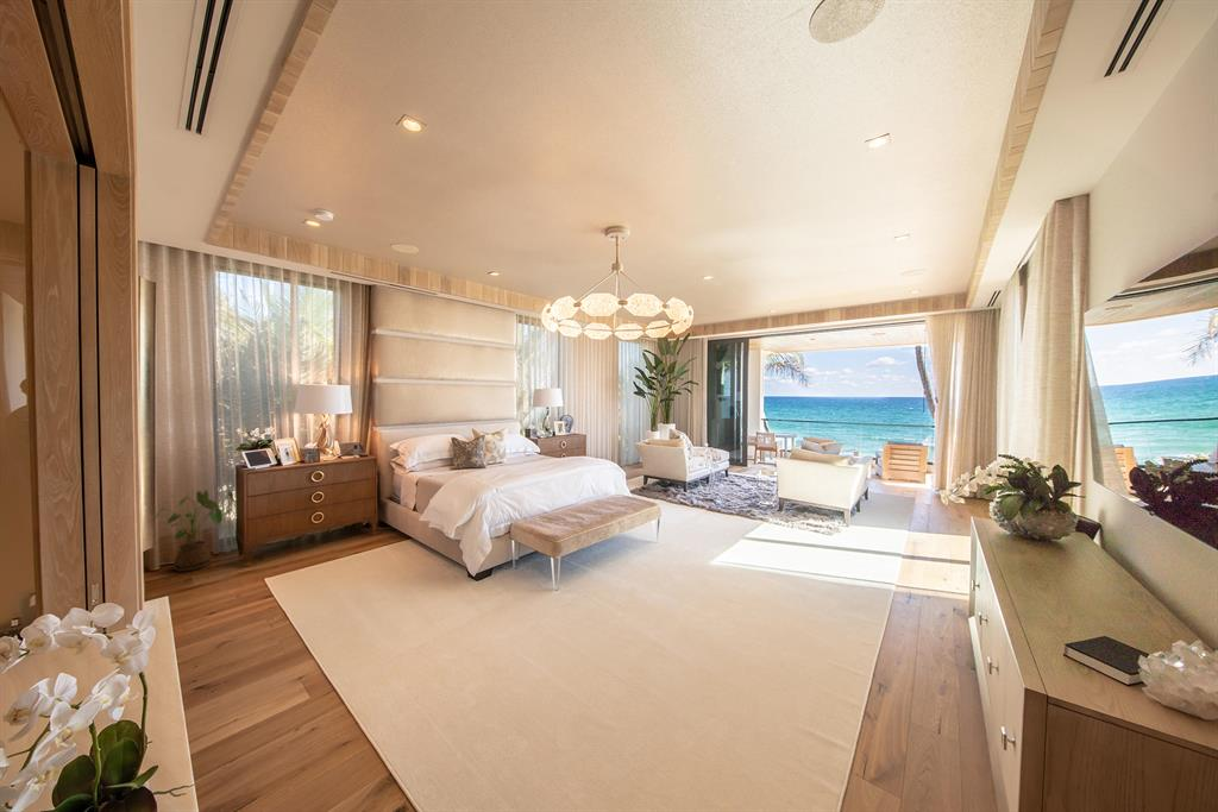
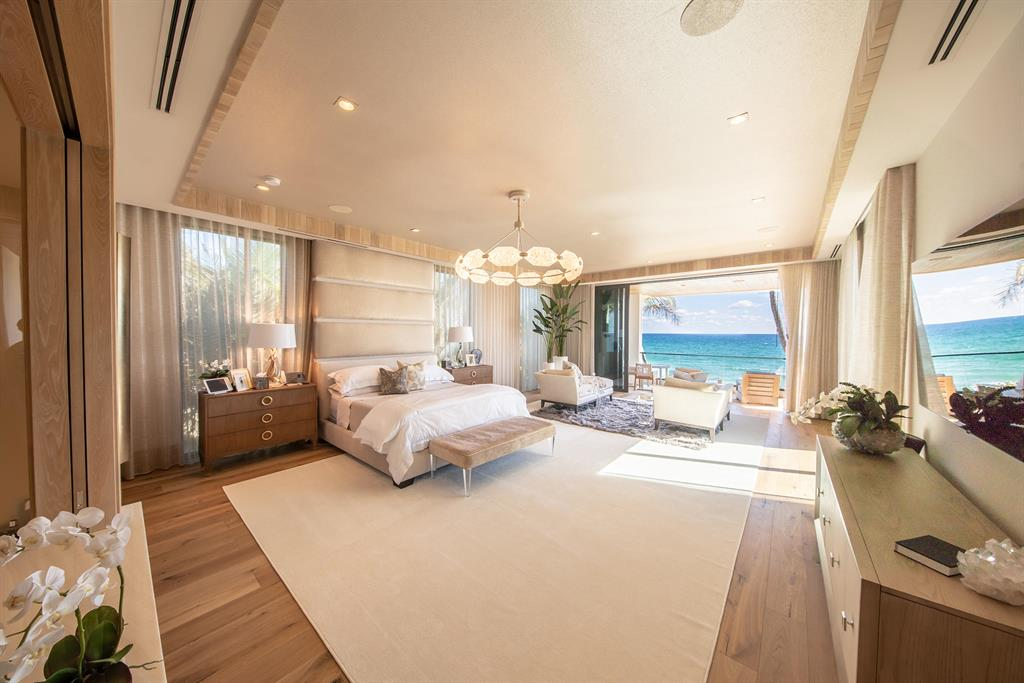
- house plant [153,489,238,573]
